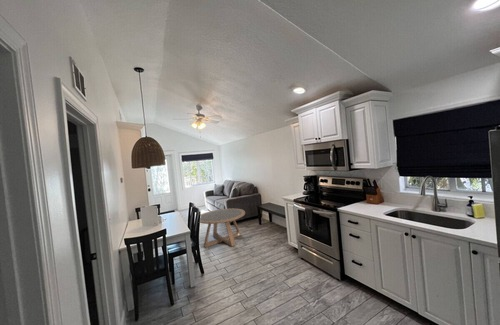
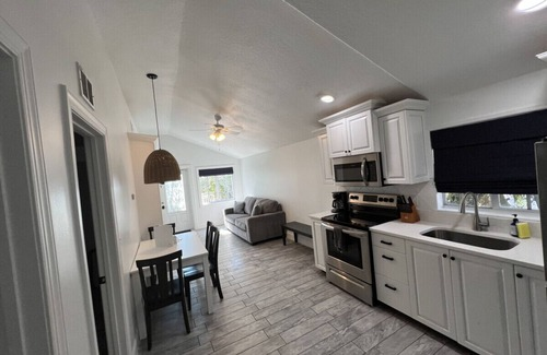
- coffee table [199,208,246,248]
